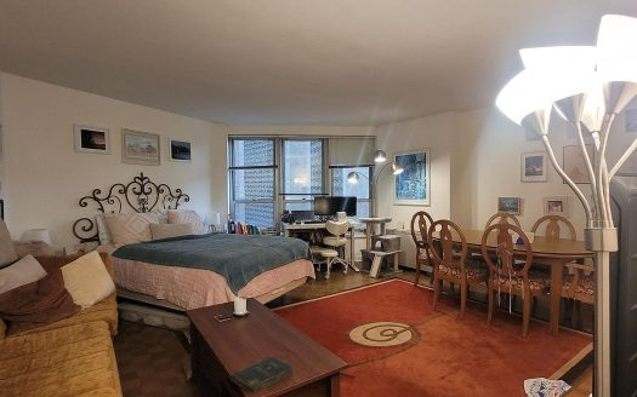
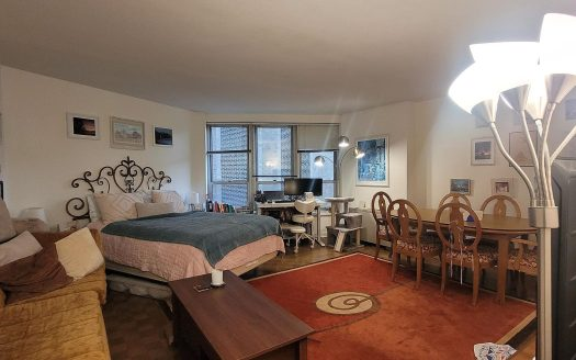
- bible [229,355,295,396]
